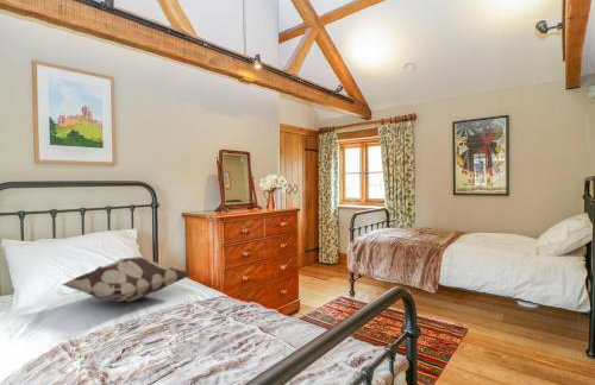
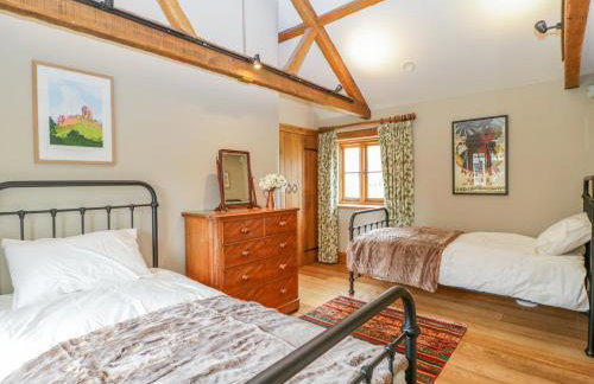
- decorative pillow [60,255,190,303]
